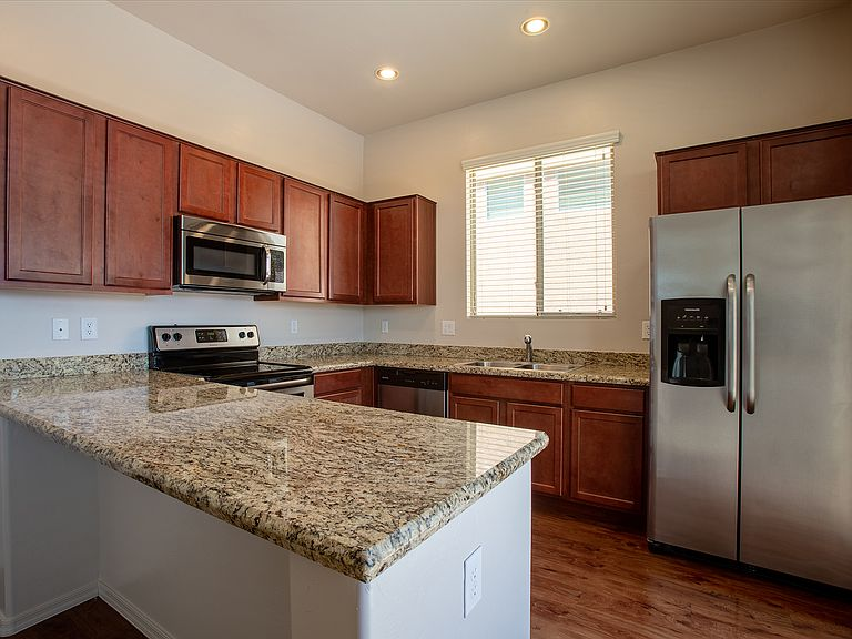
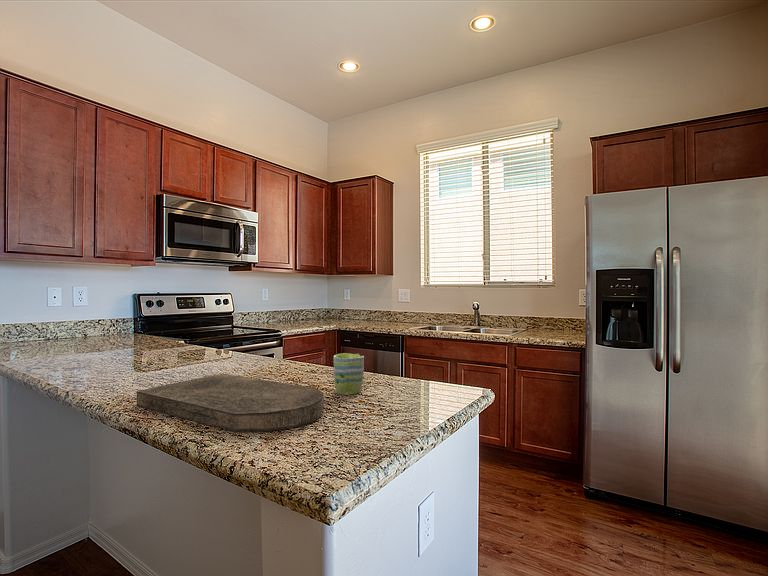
+ mug [332,352,365,396]
+ cutting board [136,373,325,432]
